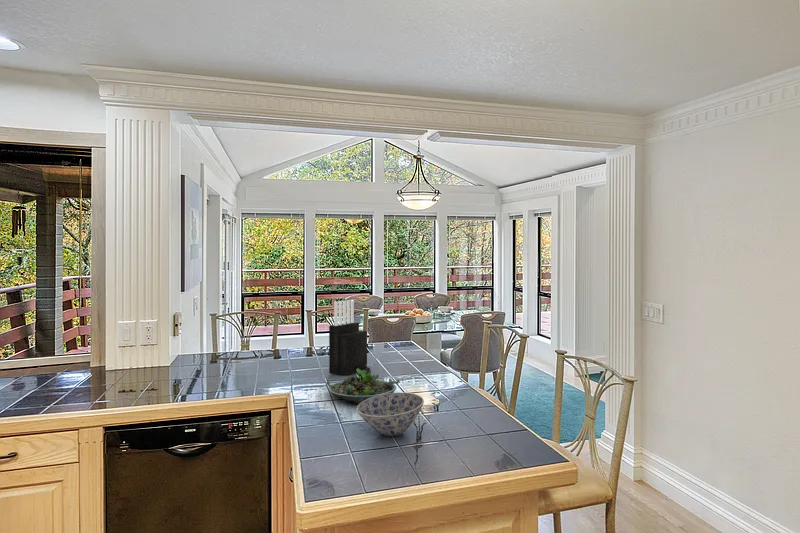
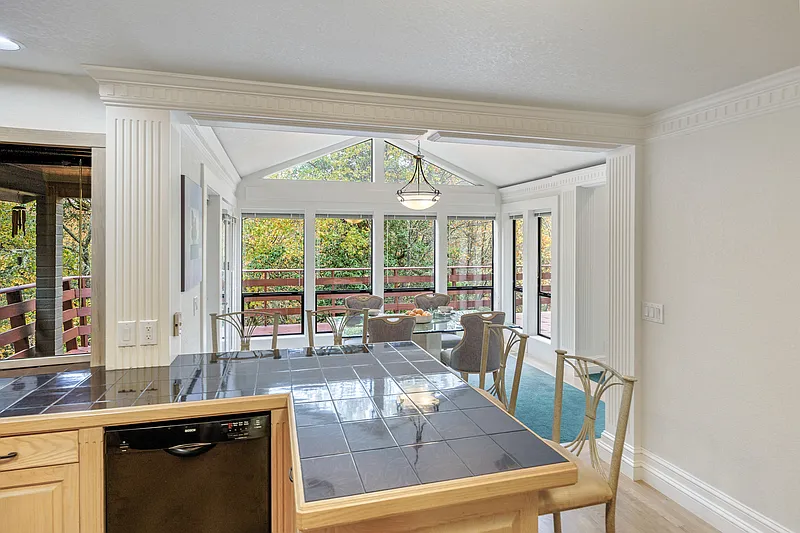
- succulent planter [326,364,401,405]
- bowl [356,392,425,438]
- knife block [328,299,368,377]
